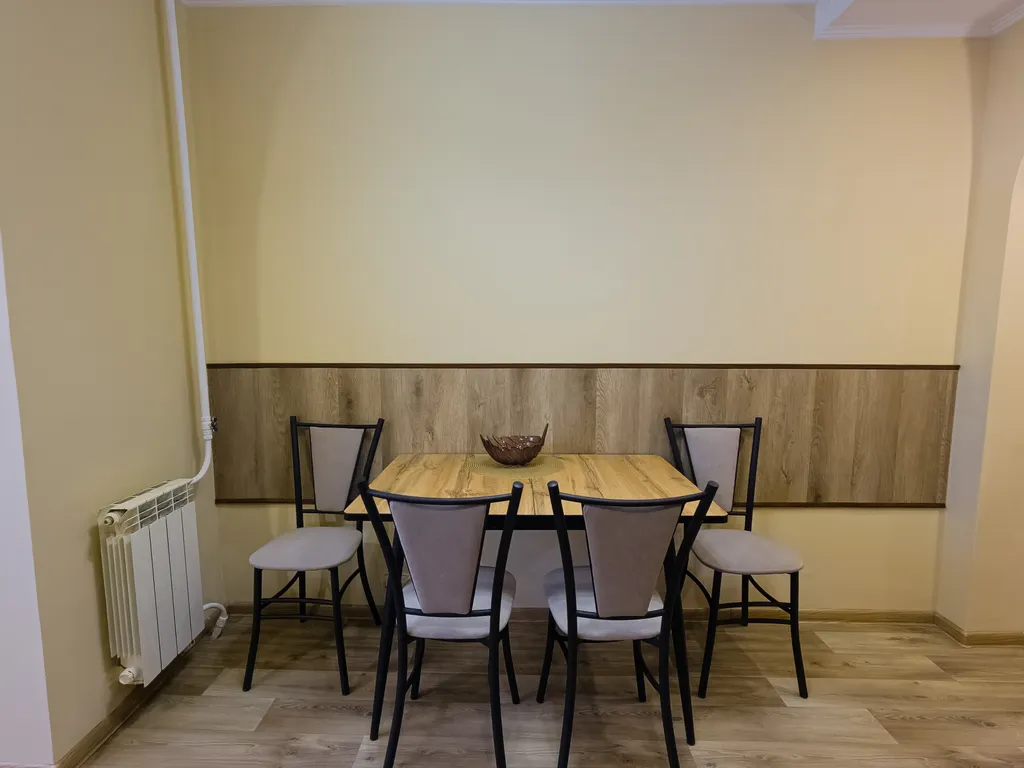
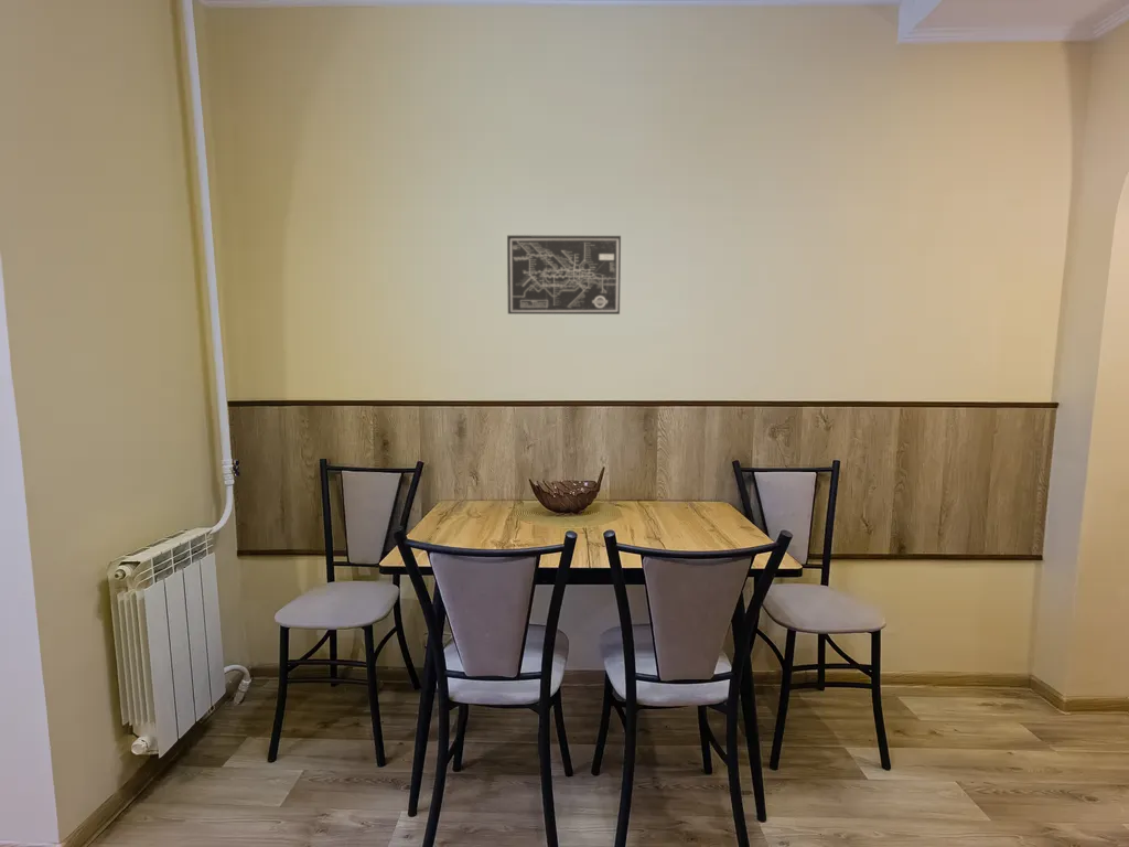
+ wall art [506,234,622,315]
